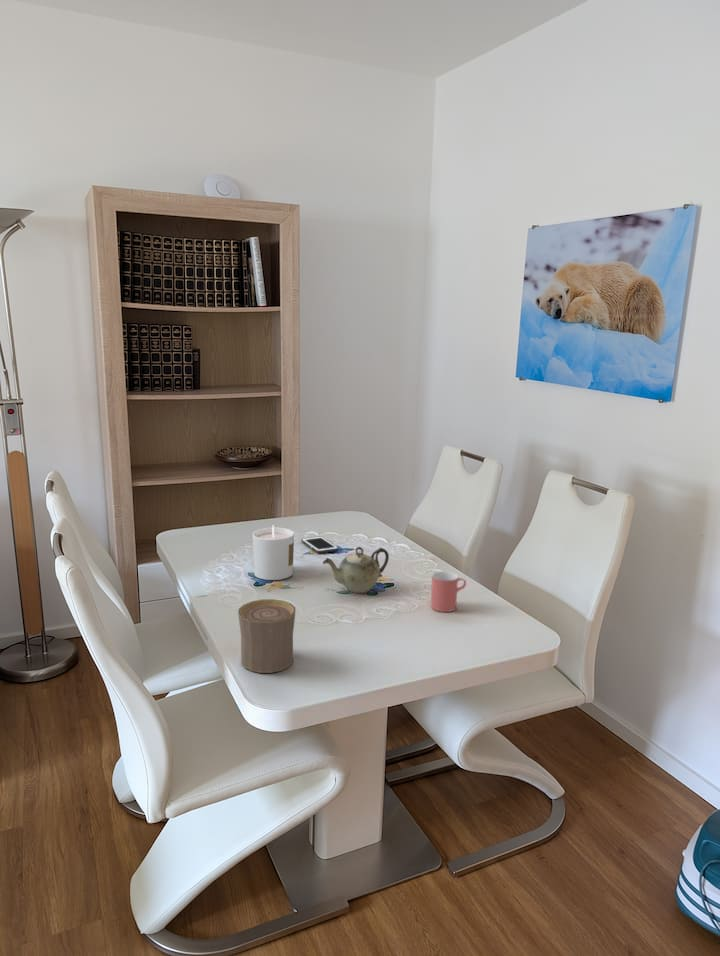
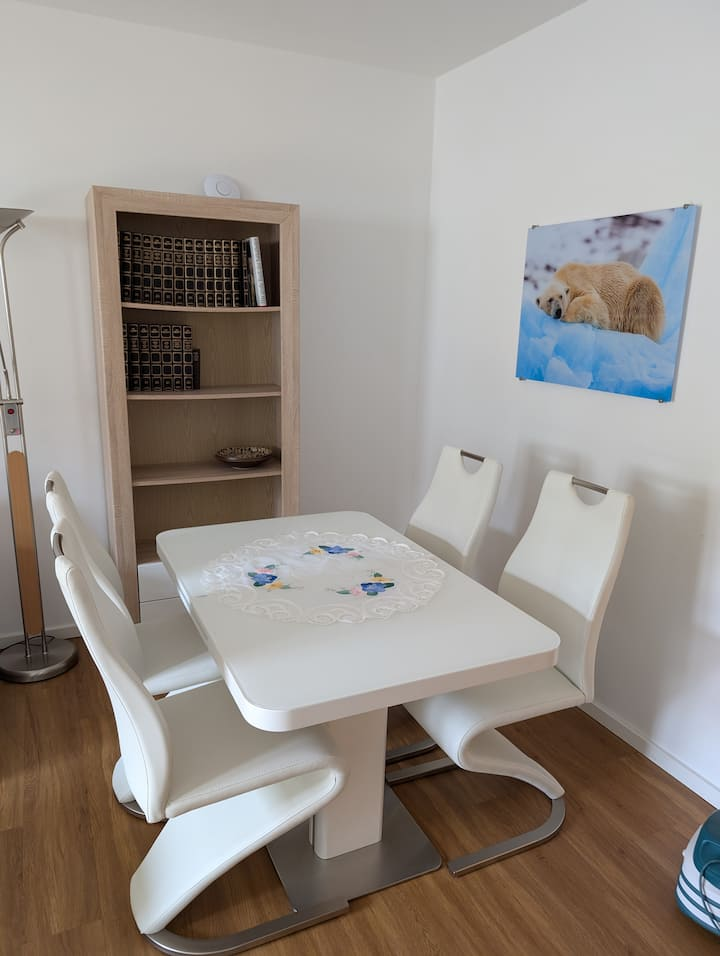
- teapot [322,546,390,594]
- cell phone [300,535,339,554]
- cup [430,570,467,613]
- candle [251,524,295,581]
- cup [237,598,296,674]
